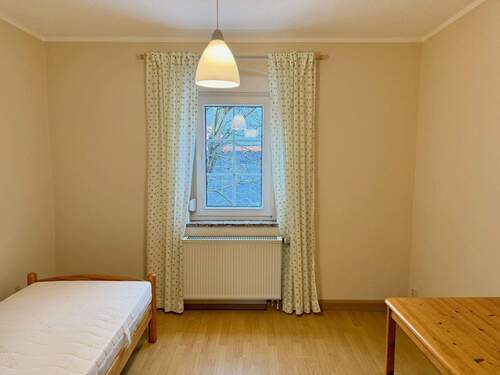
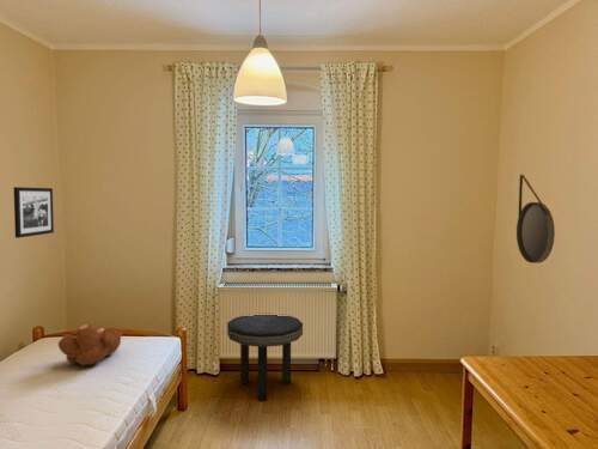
+ teddy bear [56,323,124,366]
+ picture frame [13,186,55,239]
+ home mirror [515,174,556,265]
+ side table [226,315,304,401]
